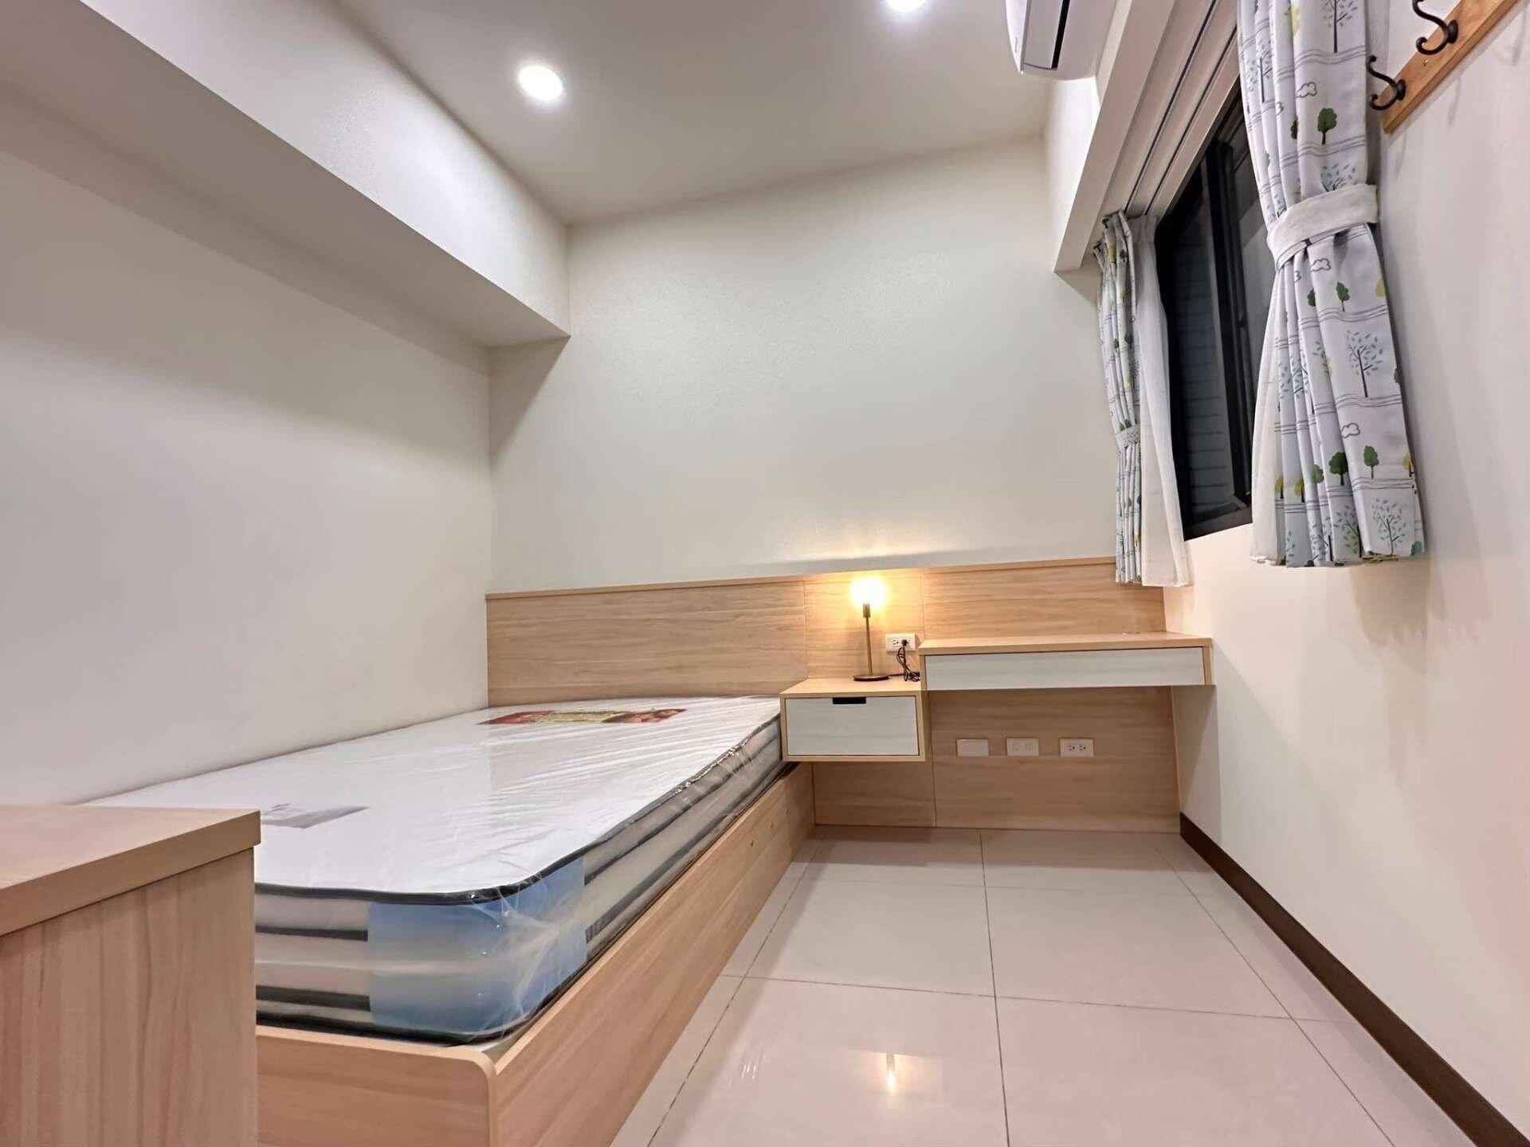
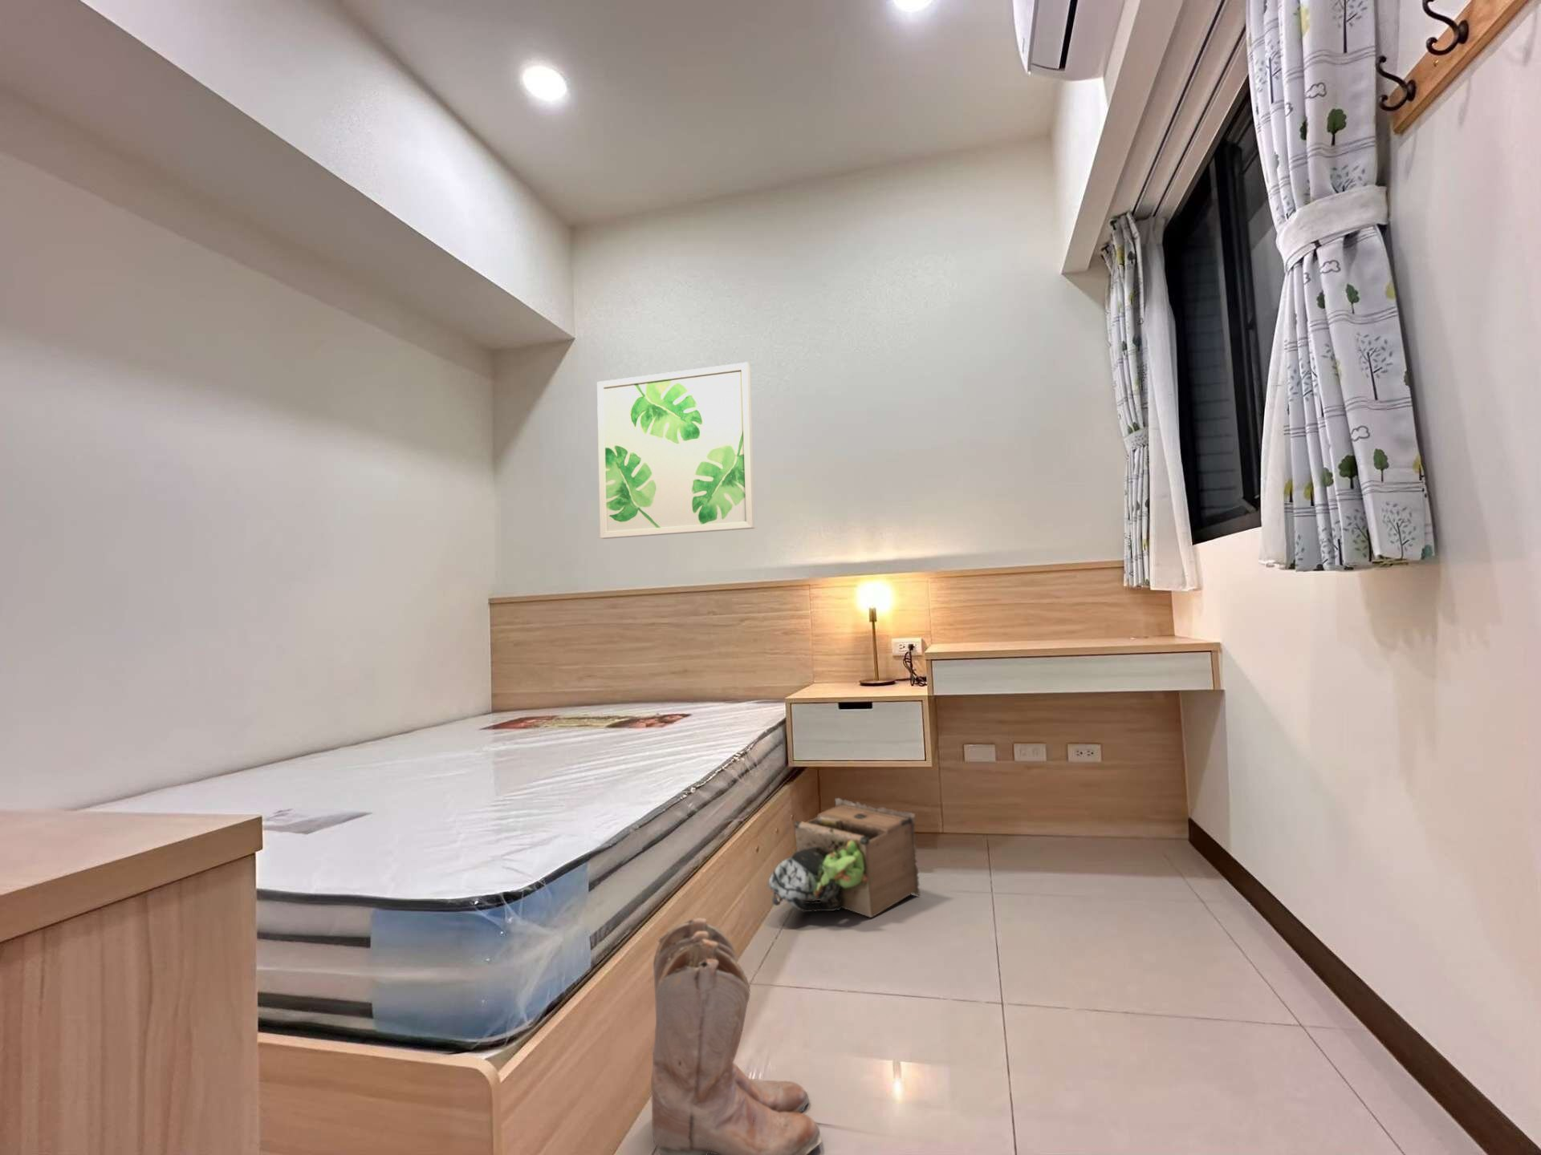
+ wall art [596,362,756,540]
+ cardboard box [767,797,921,918]
+ boots [650,917,823,1155]
